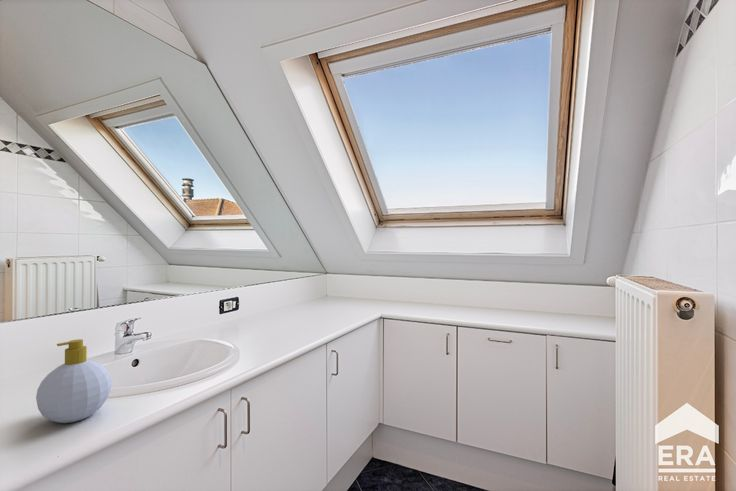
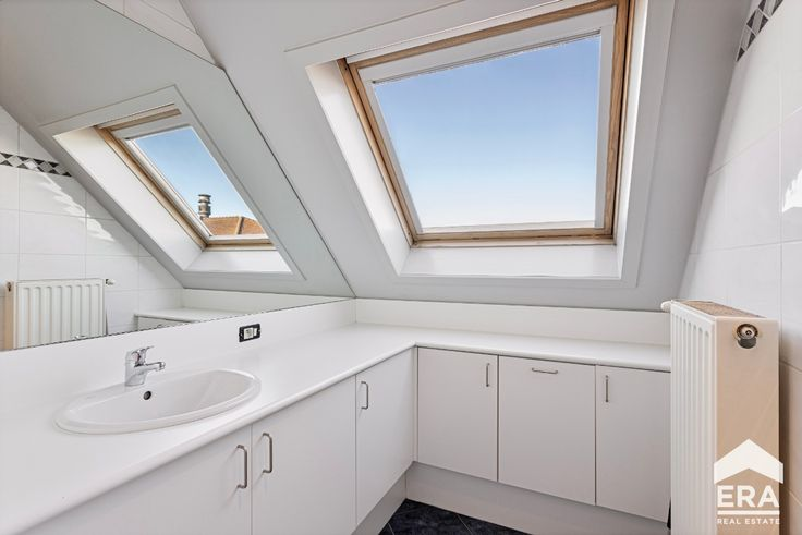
- soap bottle [35,338,112,424]
